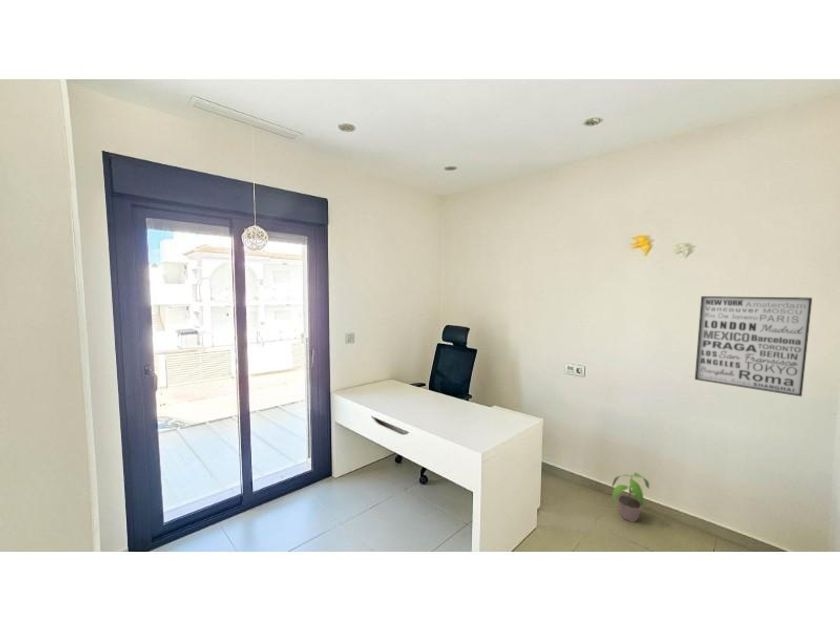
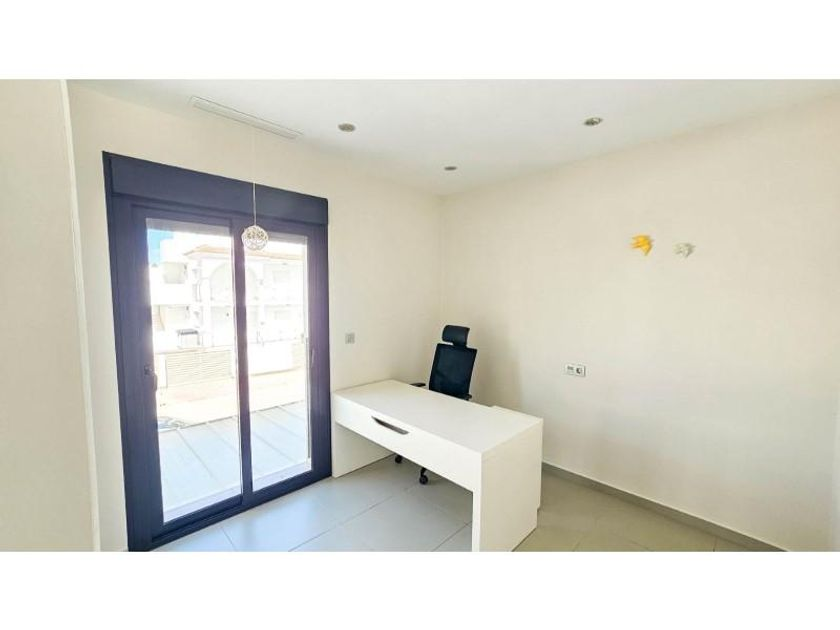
- wall art [694,295,813,398]
- potted plant [610,472,650,523]
